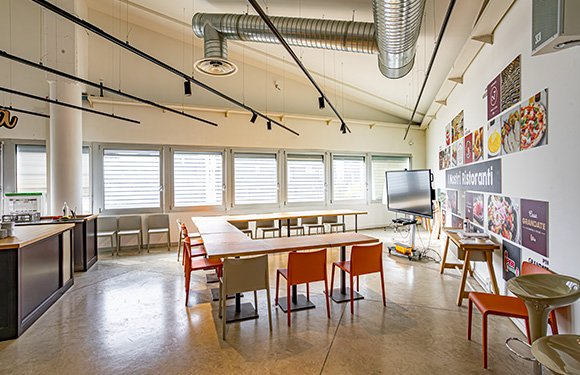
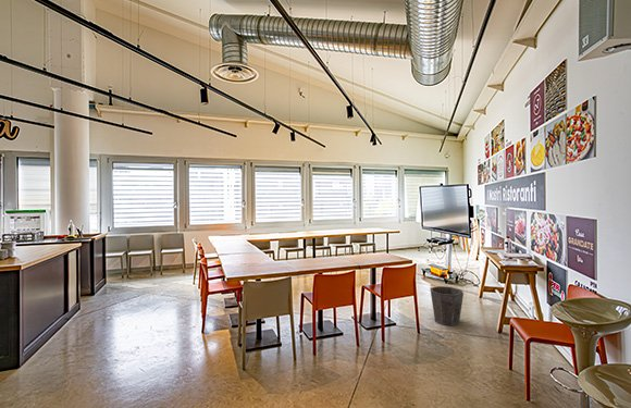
+ waste bin [429,285,465,326]
